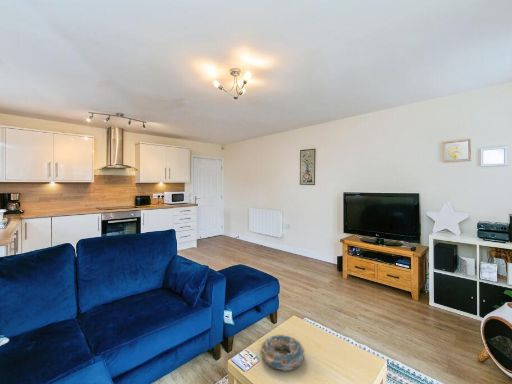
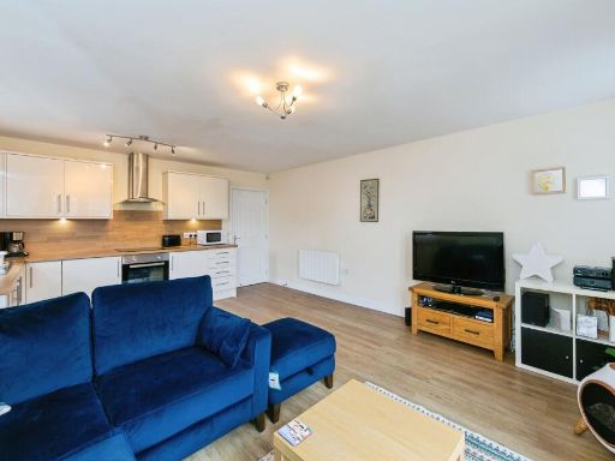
- decorative bowl [260,334,306,372]
